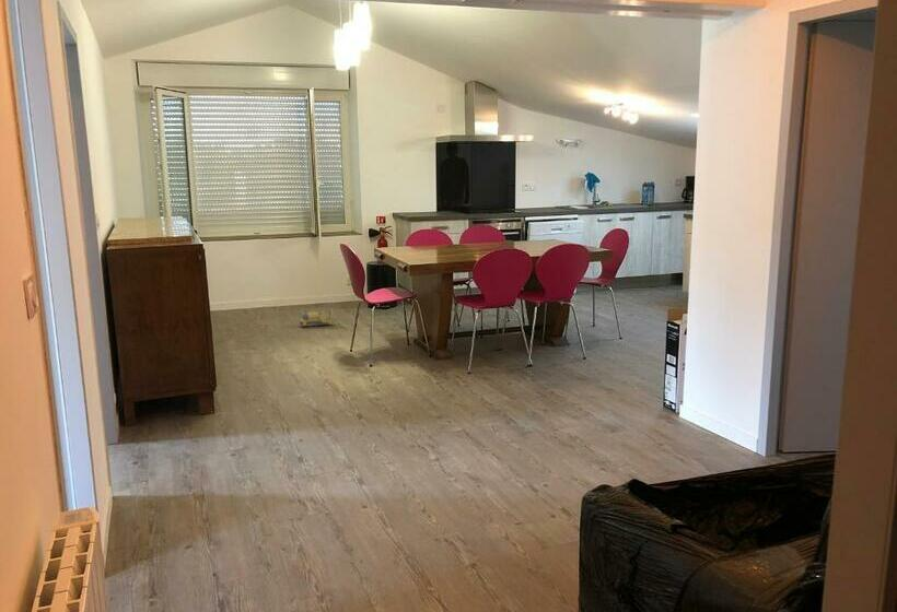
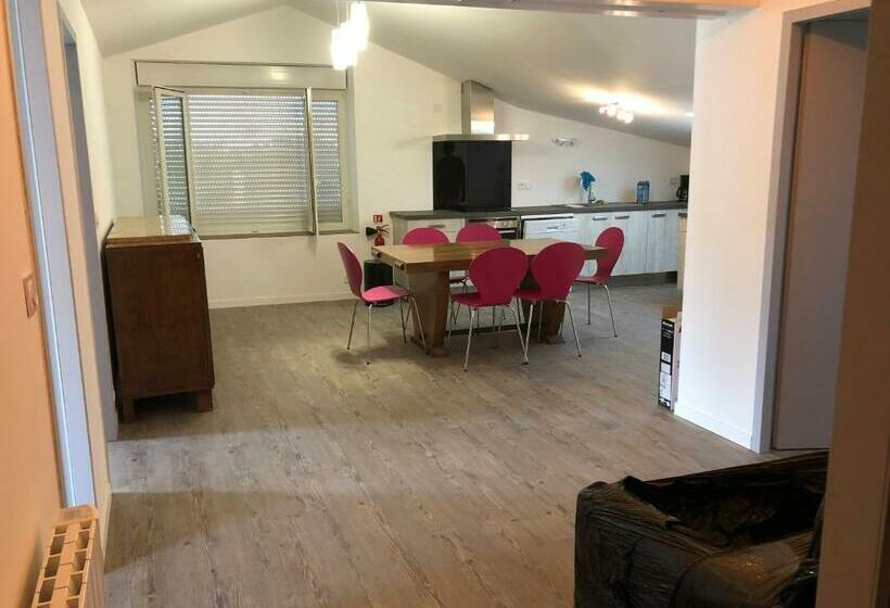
- toy train [298,306,336,328]
